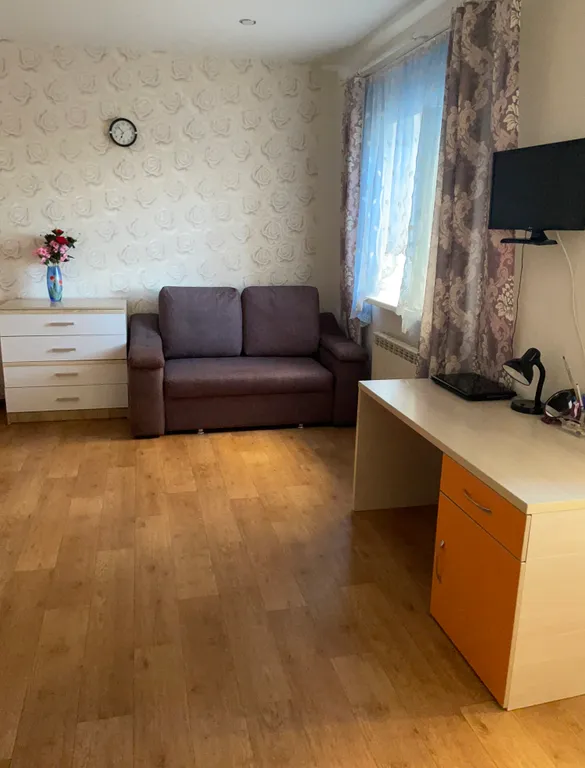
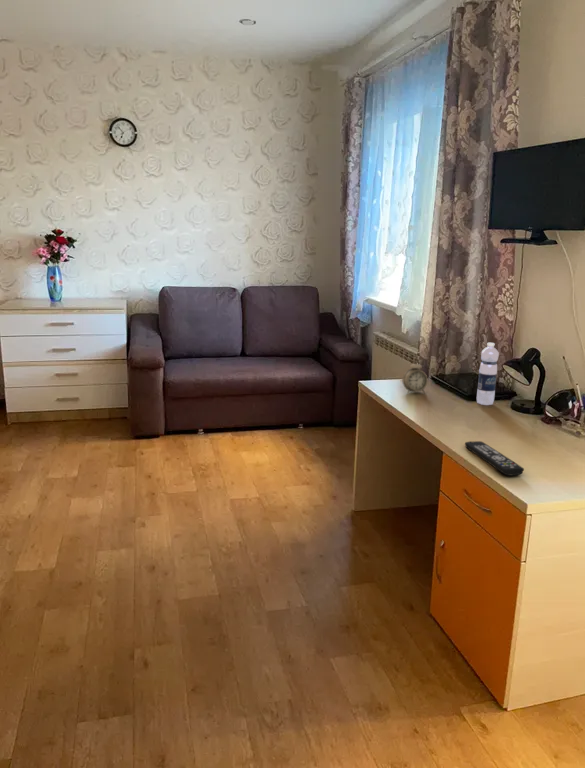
+ alarm clock [402,356,429,395]
+ water bottle [476,342,500,406]
+ remote control [464,440,525,477]
